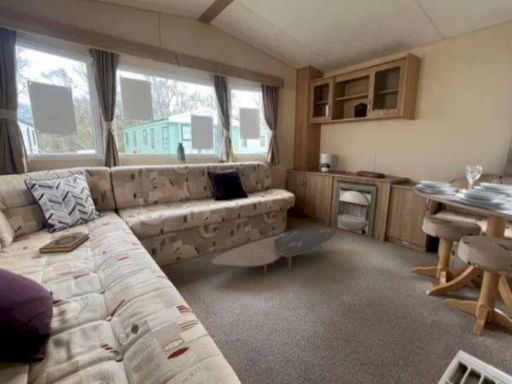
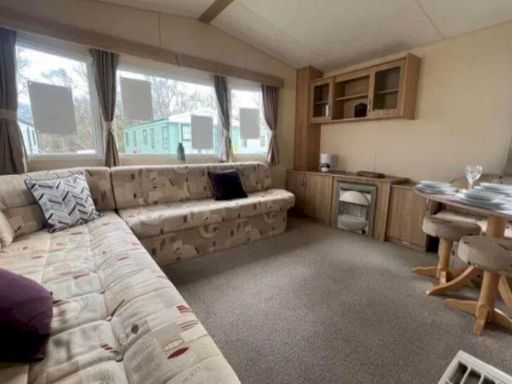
- hardback book [38,233,91,254]
- coffee table [210,228,337,276]
